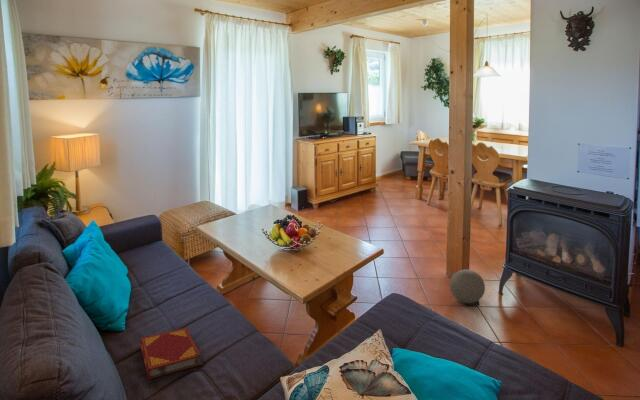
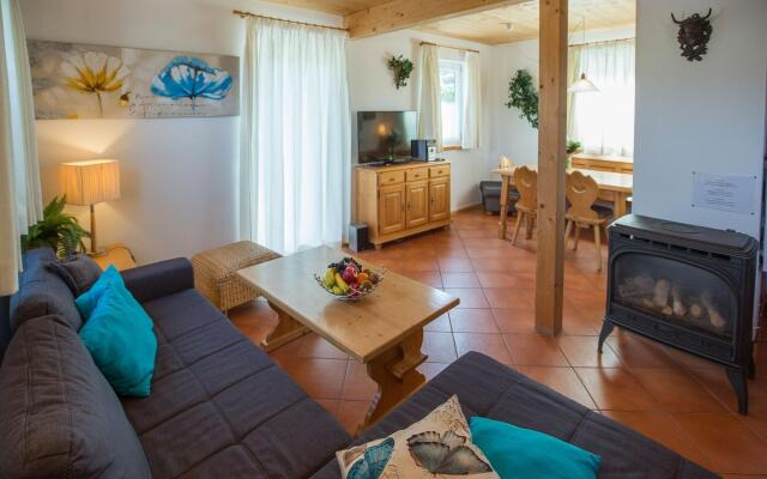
- hardback book [139,327,203,380]
- ball [449,268,486,306]
